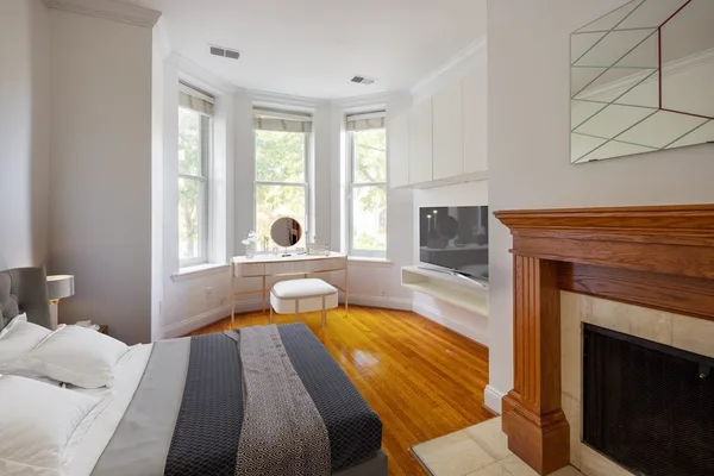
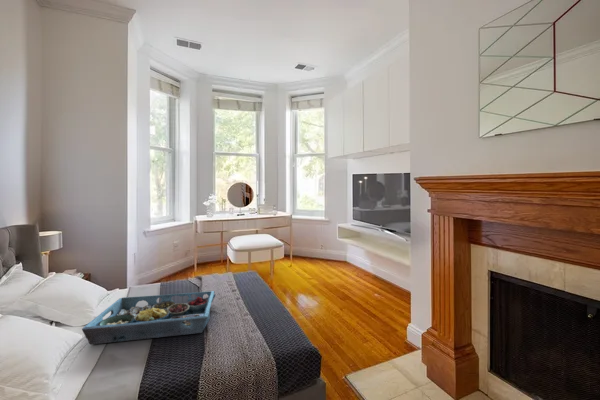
+ serving tray [81,290,216,345]
